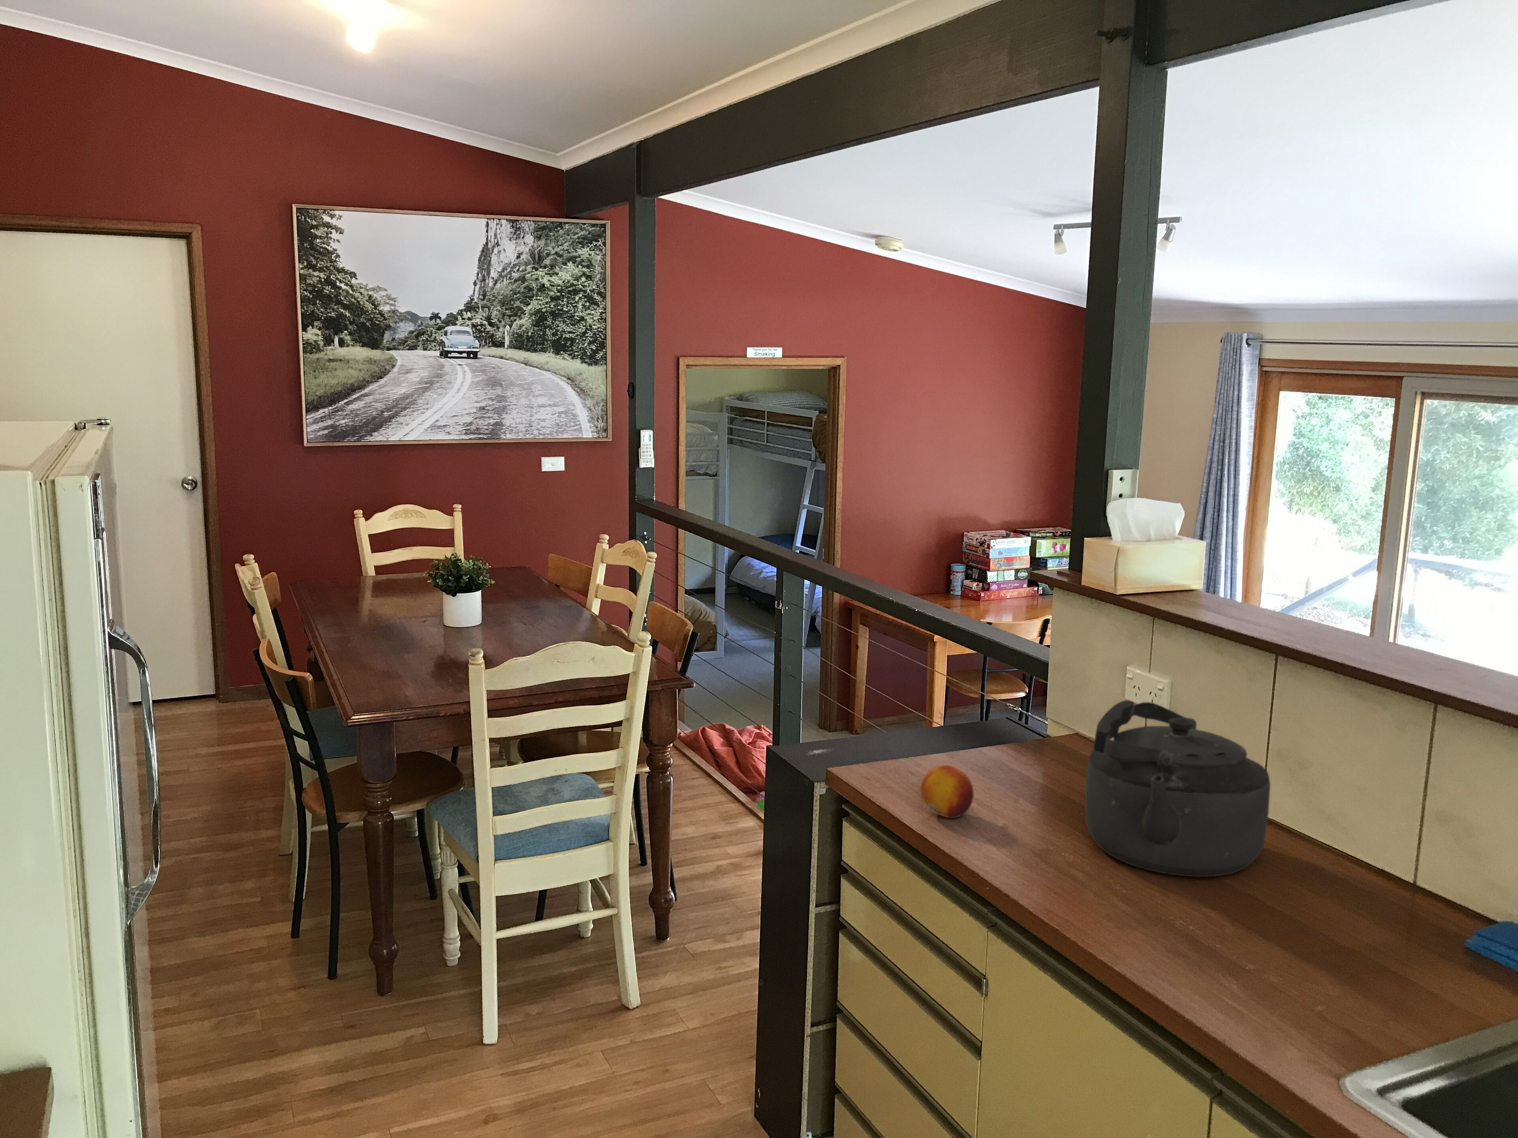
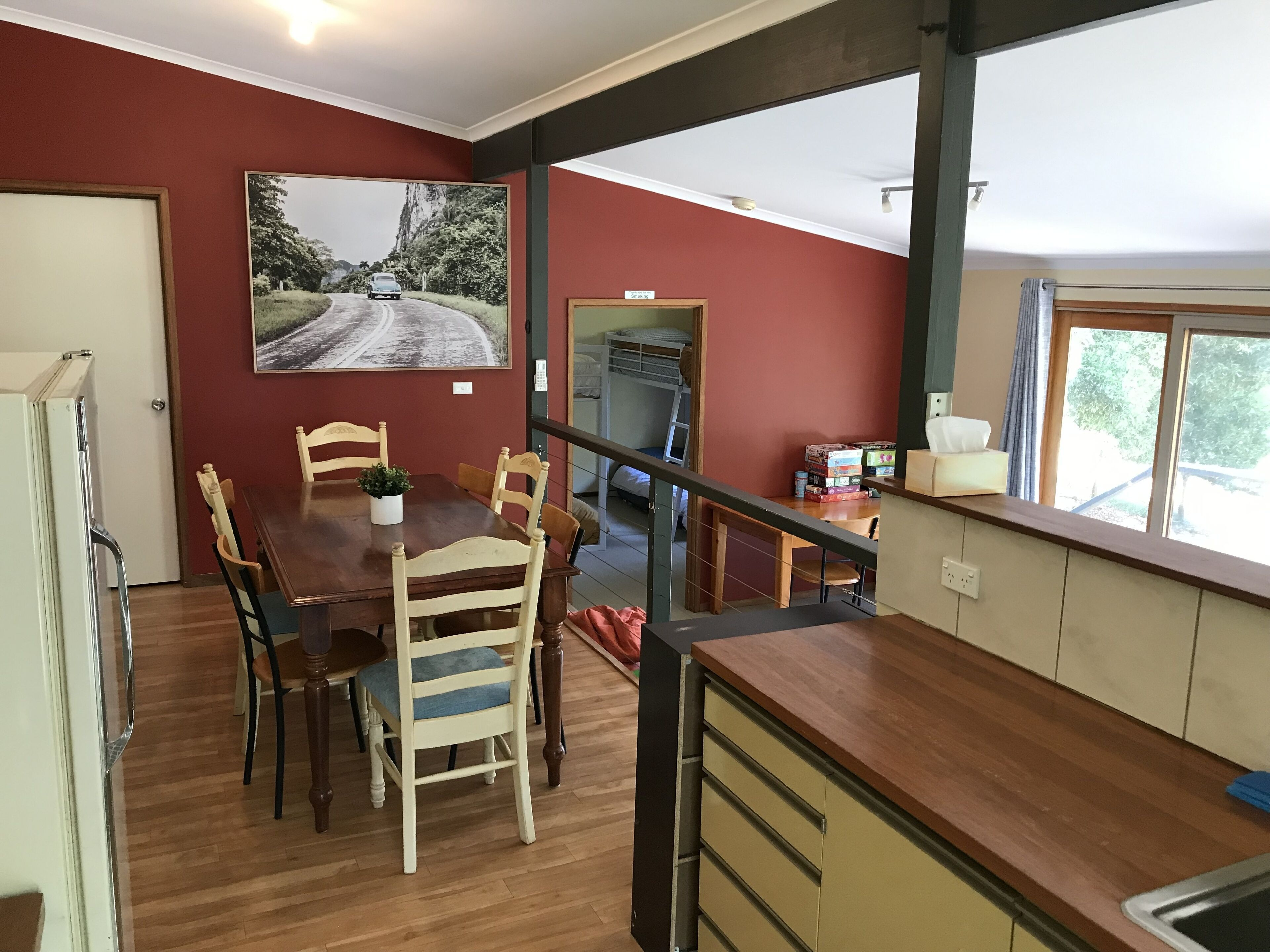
- kettle [1085,699,1271,877]
- fruit [920,765,974,819]
